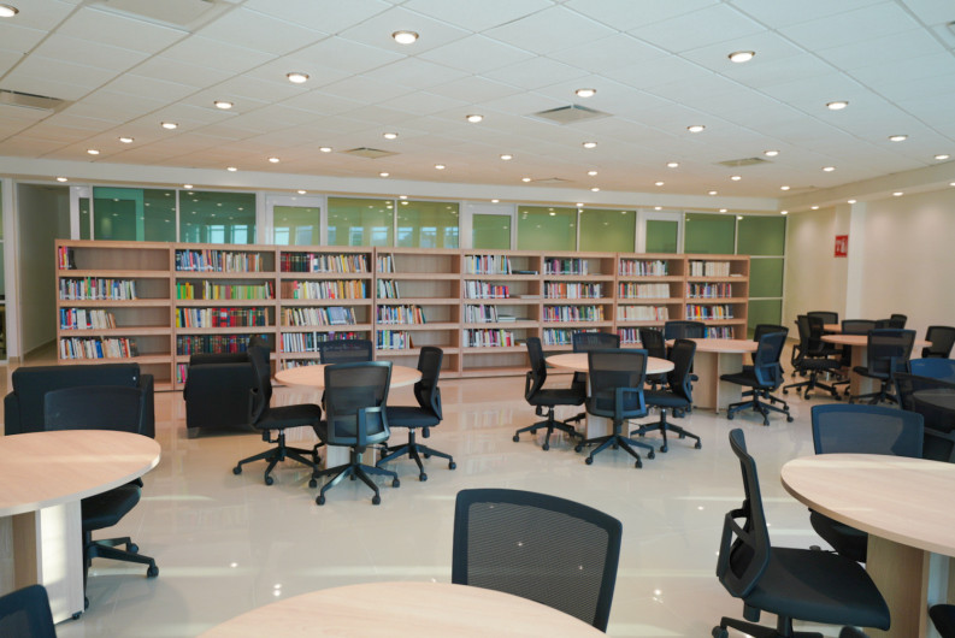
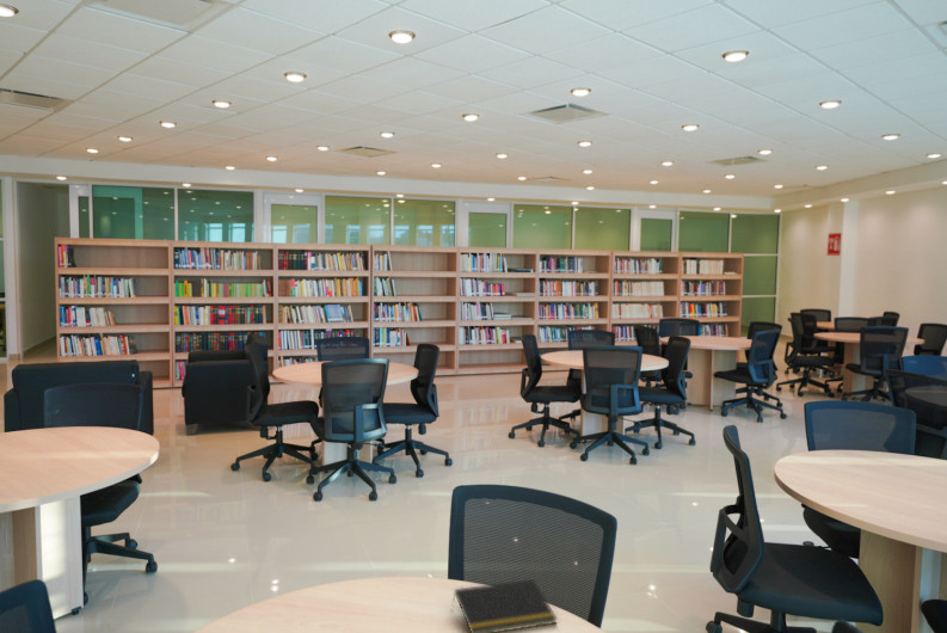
+ notepad [451,578,559,633]
